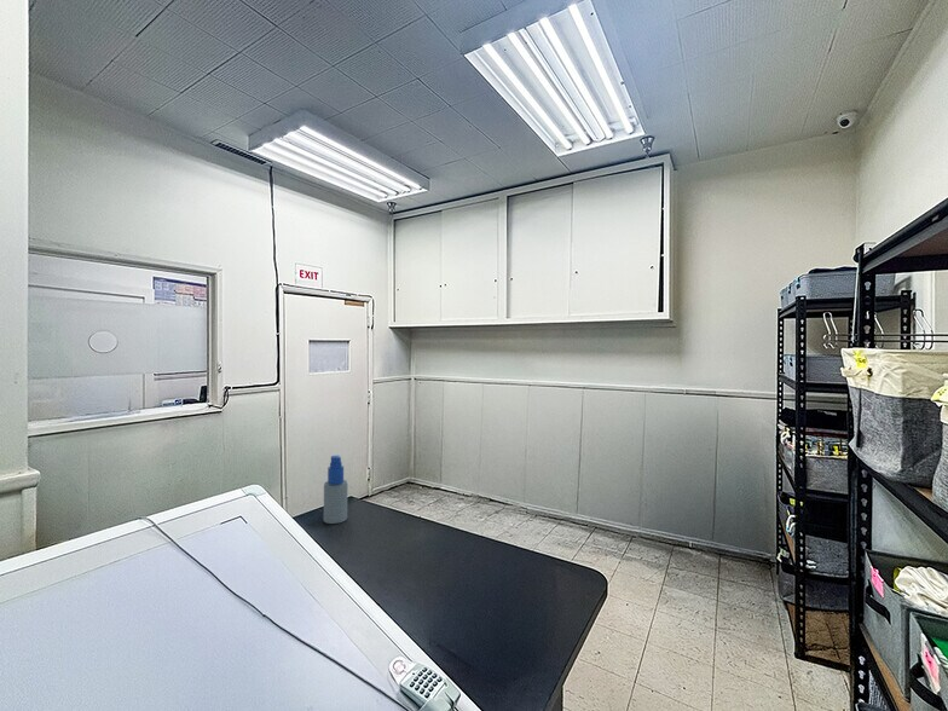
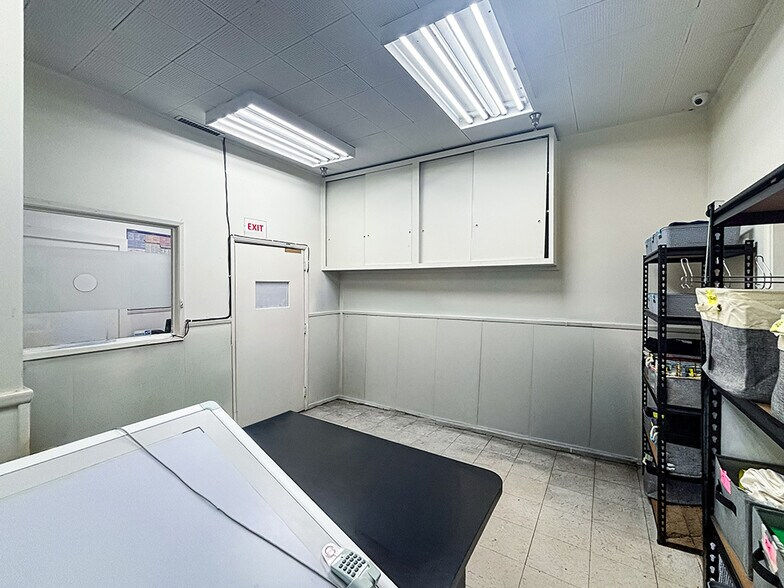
- spray bottle [323,455,348,525]
